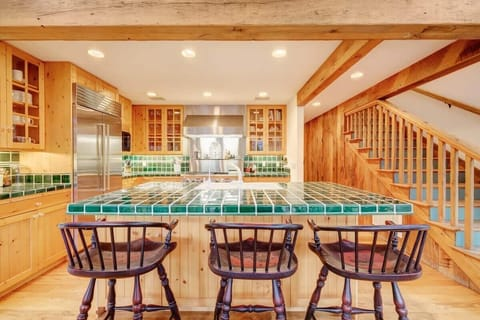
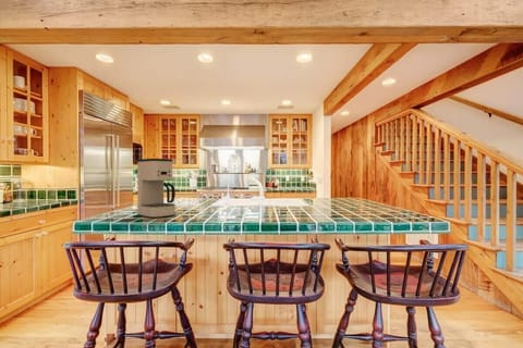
+ coffee maker [136,158,177,219]
